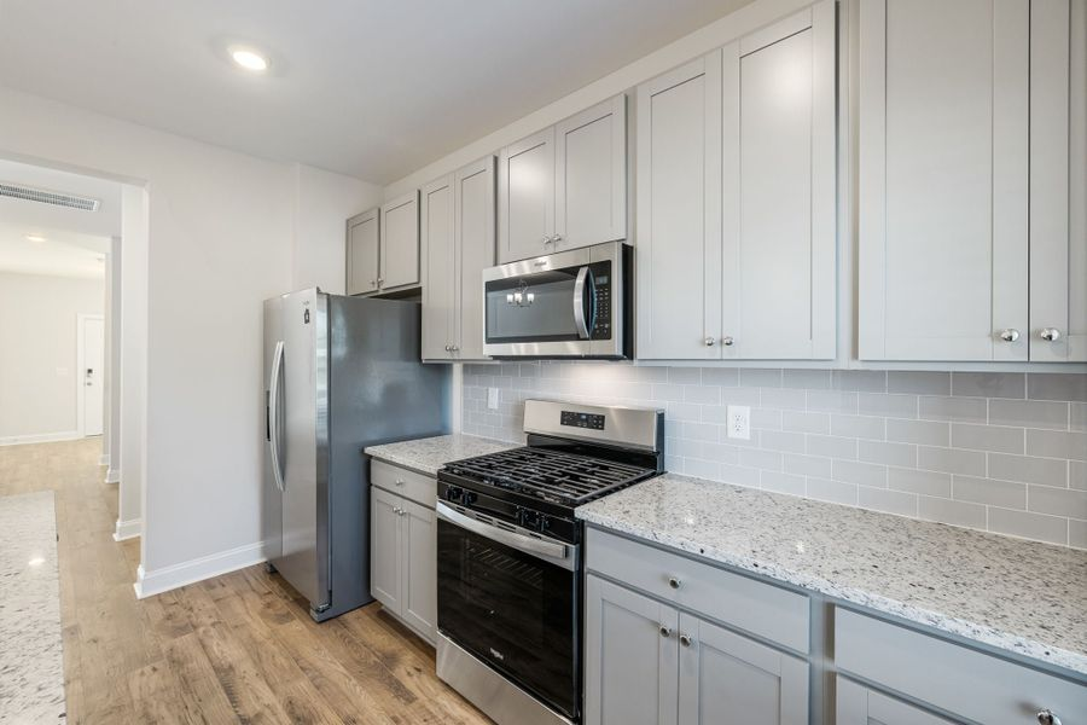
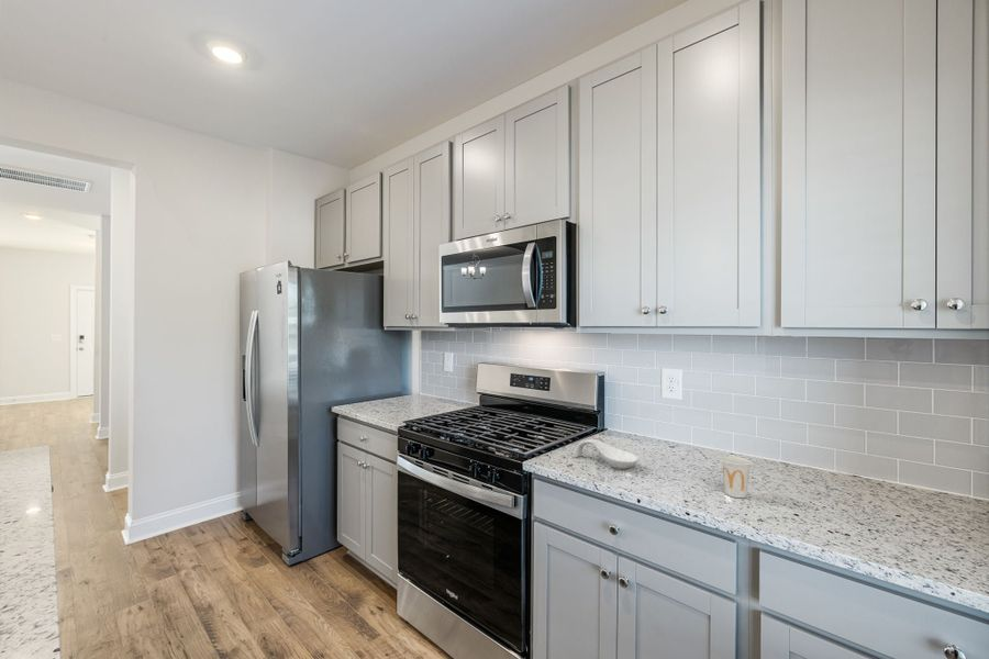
+ cup [720,456,753,499]
+ spoon rest [573,438,640,470]
